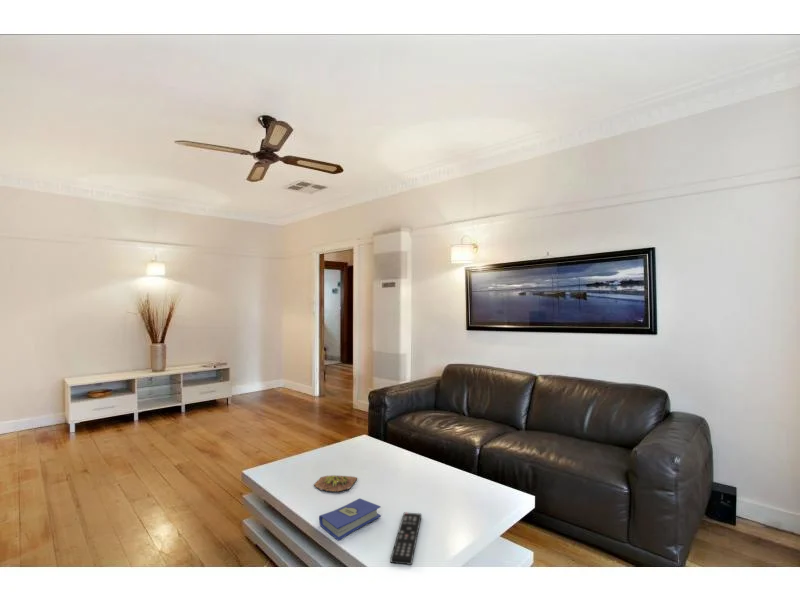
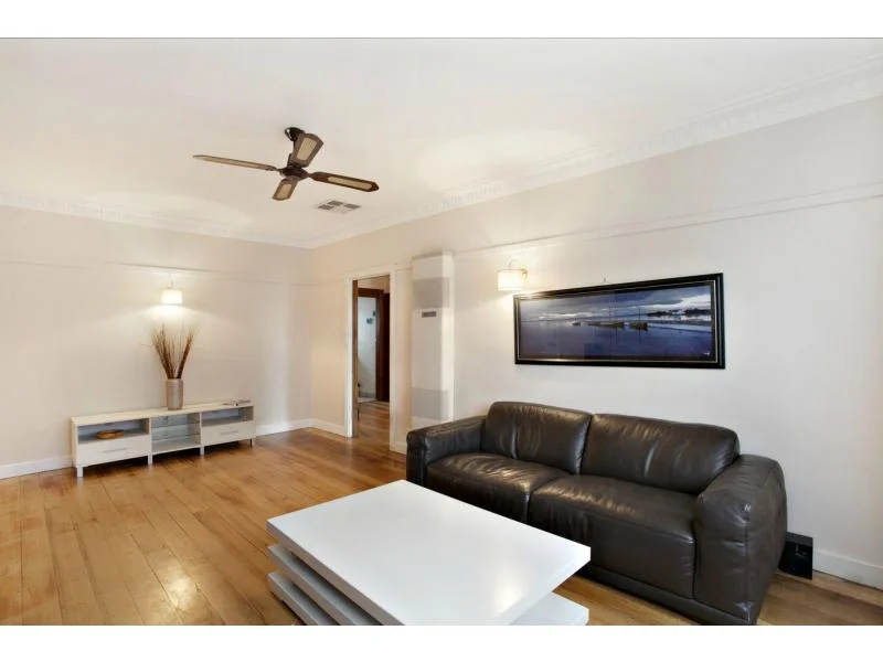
- hardcover book [318,497,382,542]
- remote control [389,512,422,566]
- succulent plant [313,474,358,492]
